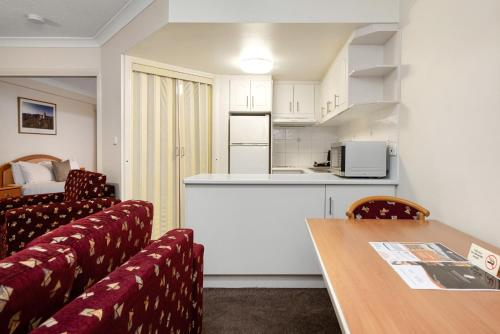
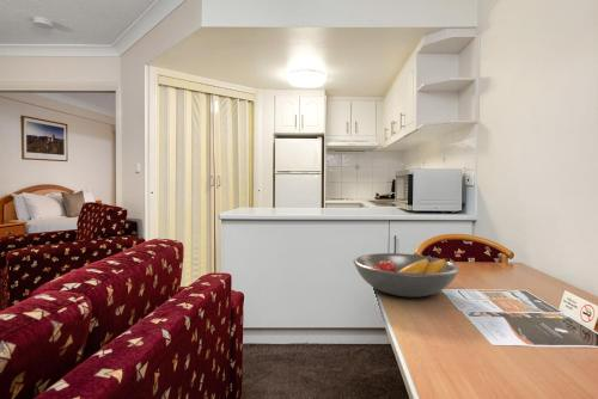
+ fruit bowl [352,252,460,299]
